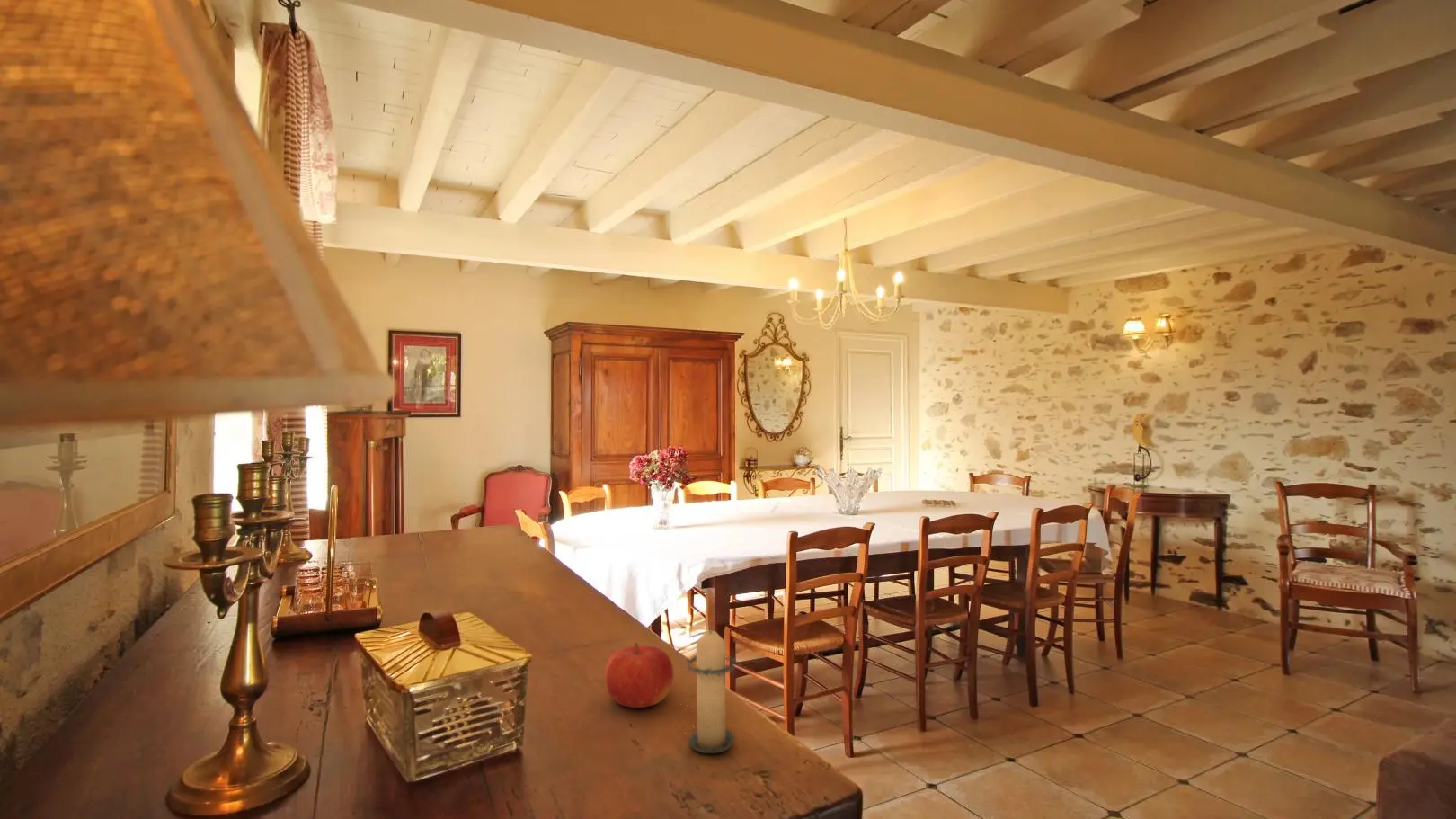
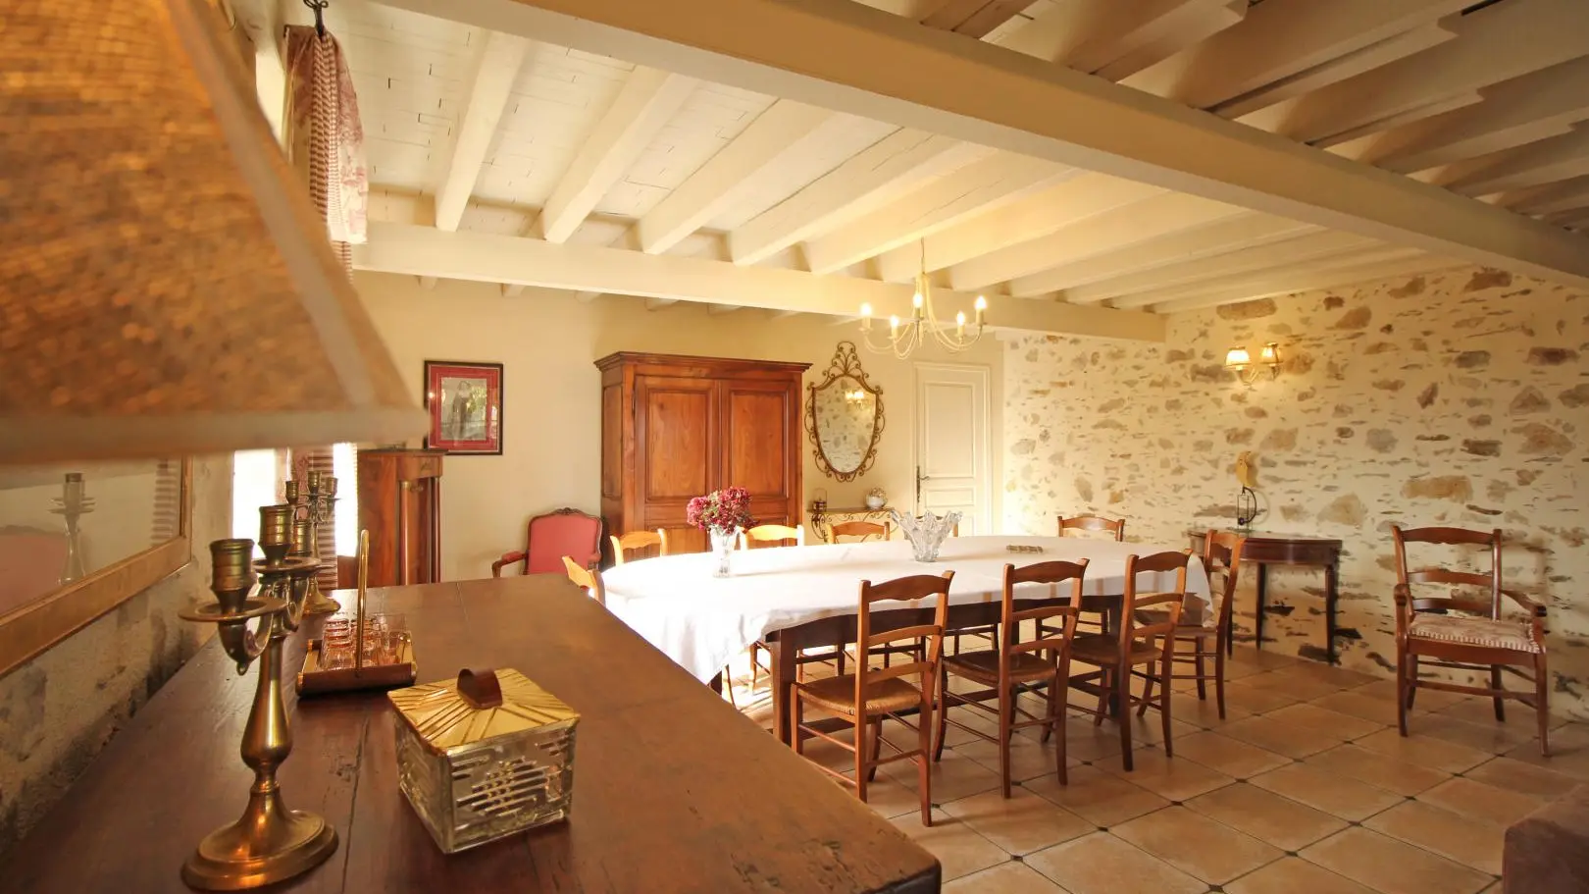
- candle [684,622,737,754]
- fruit [604,641,674,708]
